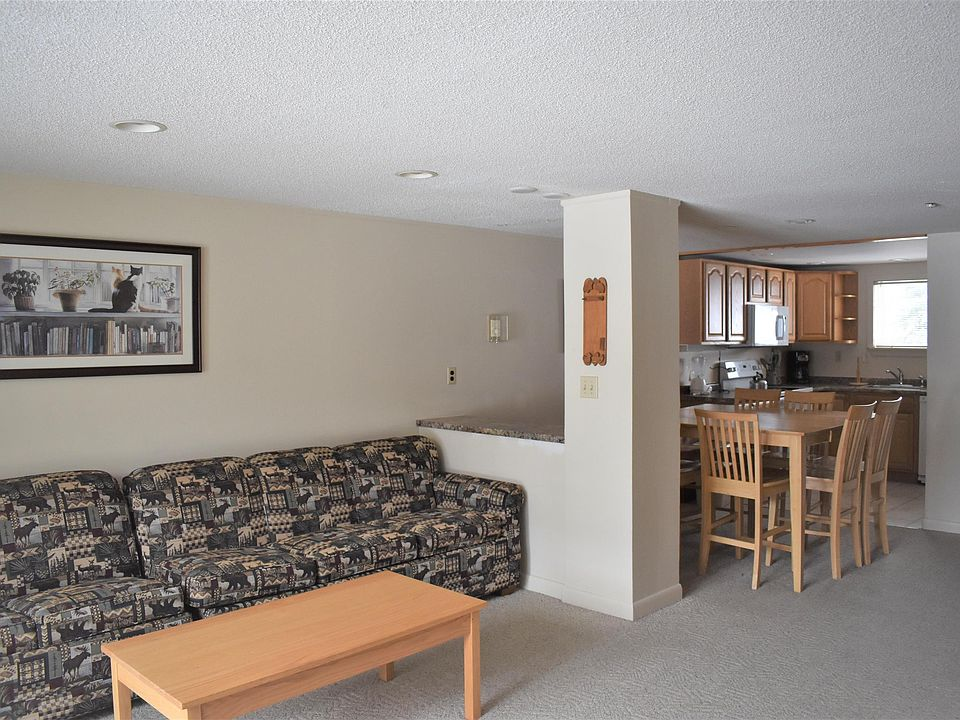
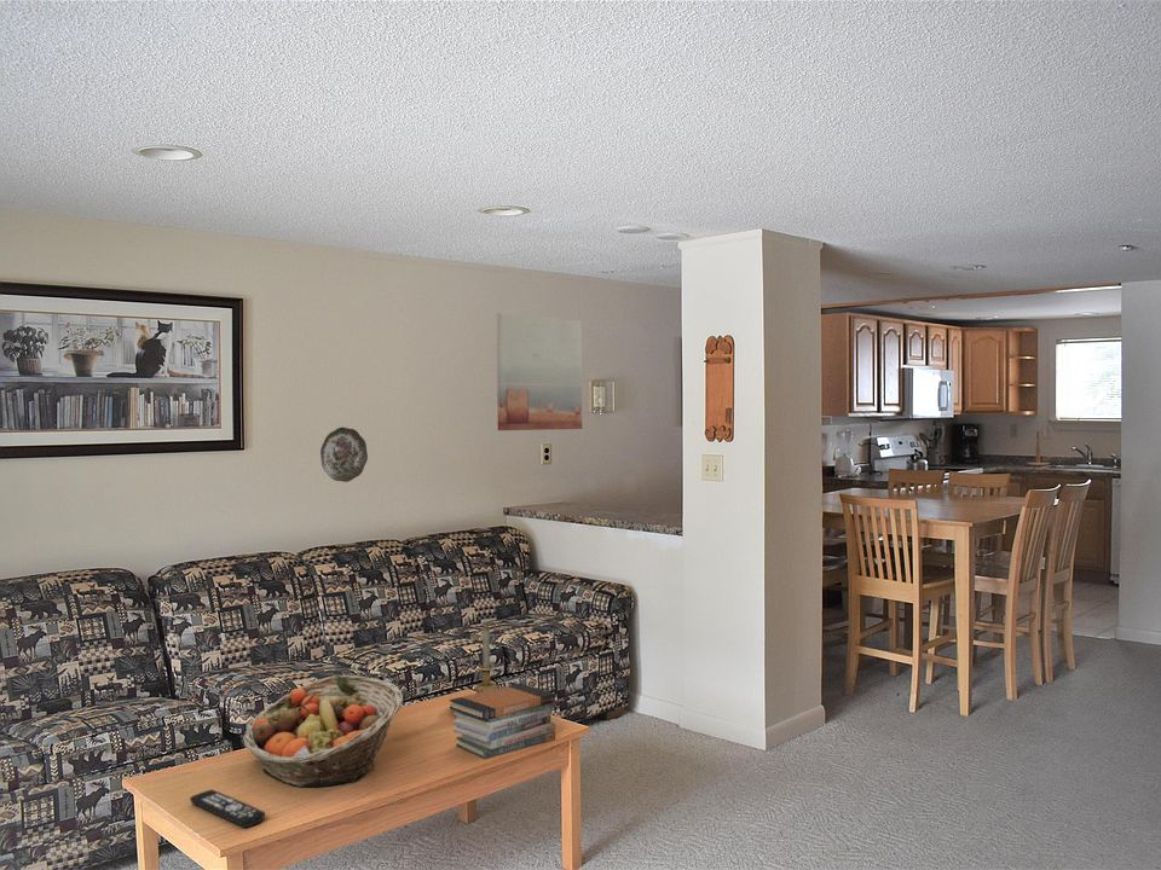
+ fruit basket [242,674,404,788]
+ candle holder [449,627,498,713]
+ remote control [189,789,266,829]
+ book stack [449,682,556,760]
+ decorative plate [319,427,369,483]
+ wall art [496,312,583,431]
